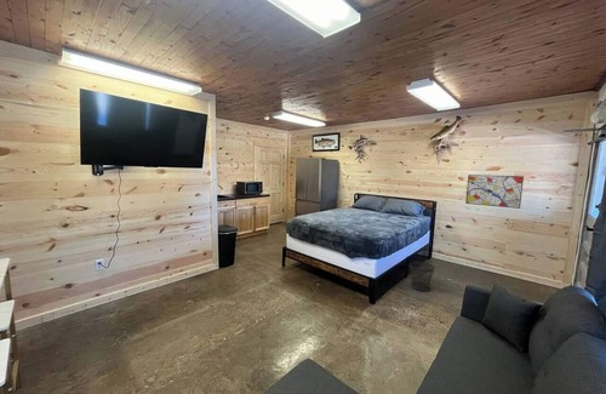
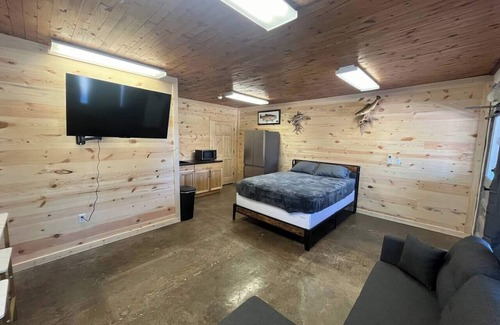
- wastebasket [408,261,435,292]
- wall art [464,173,525,210]
